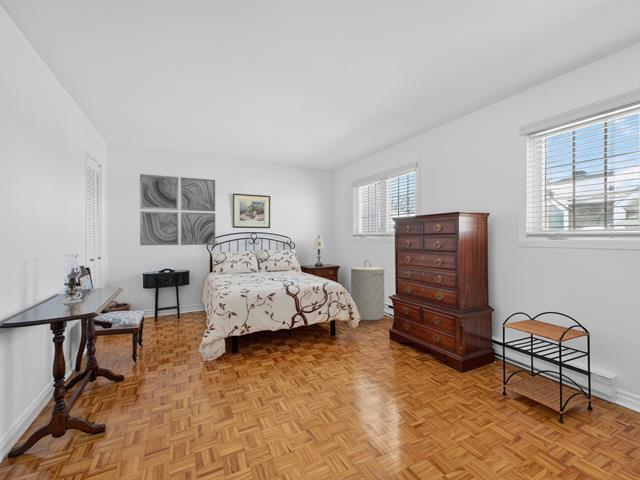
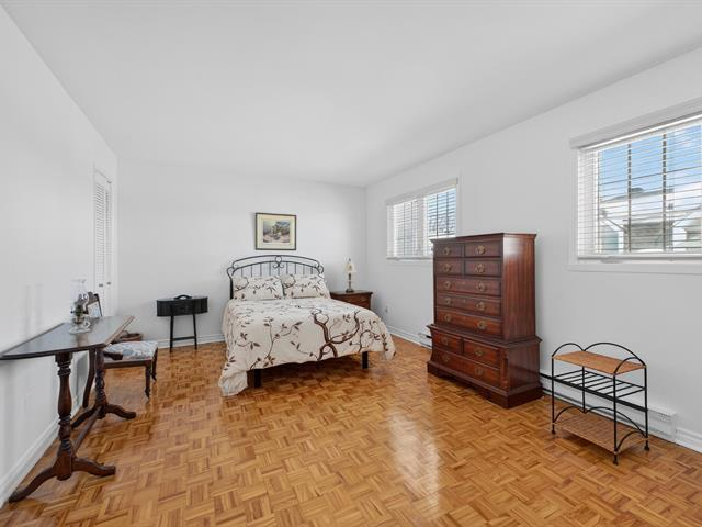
- wall art [139,173,216,246]
- laundry hamper [350,259,385,321]
